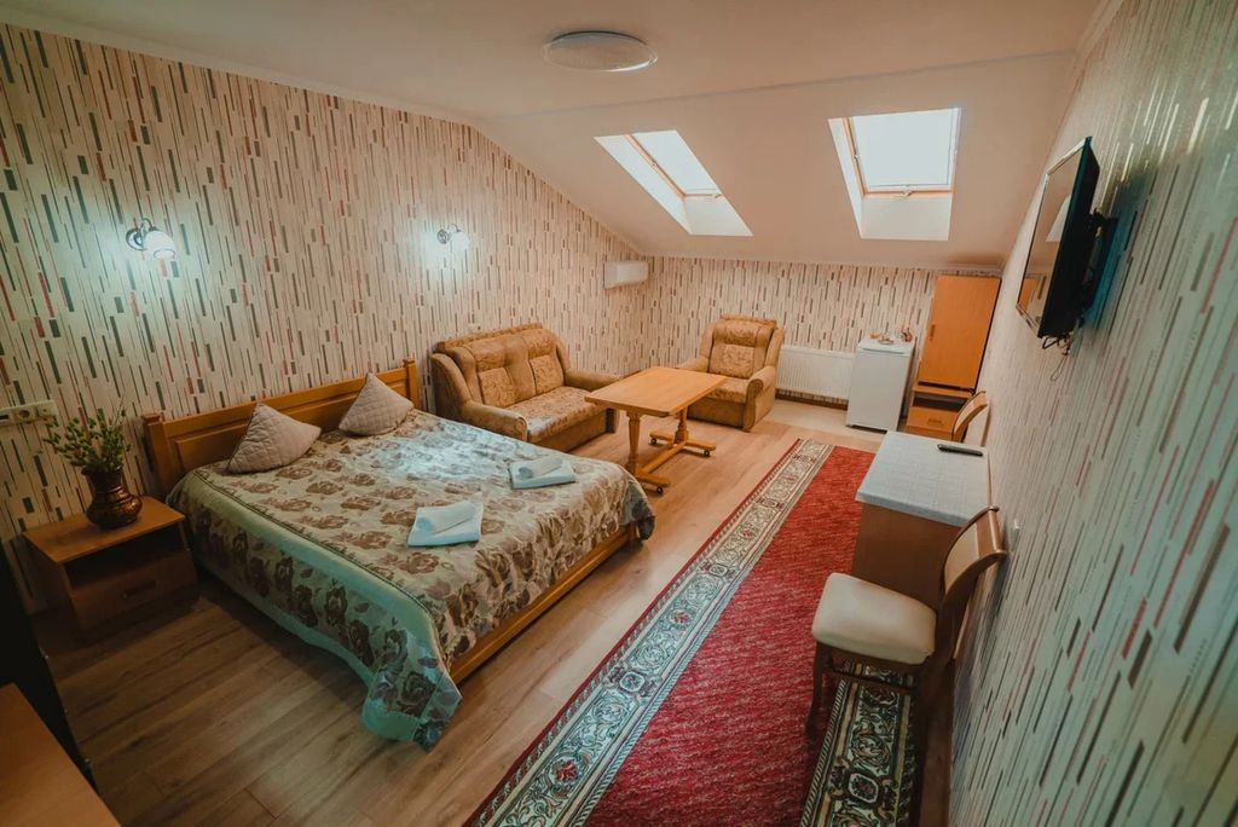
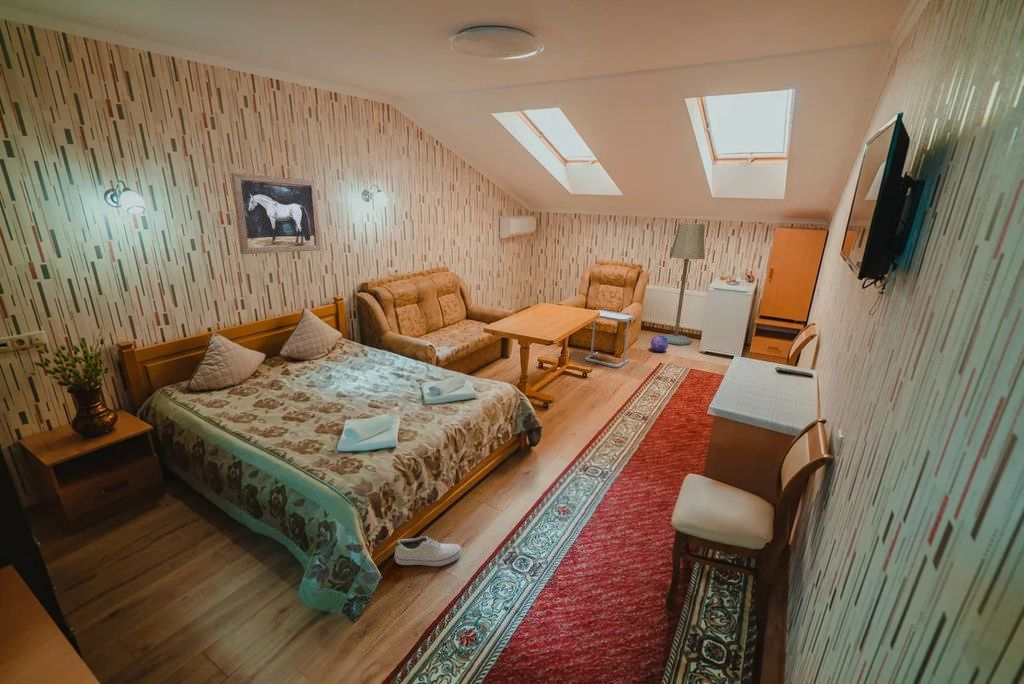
+ decorative ball [650,334,669,353]
+ side table [585,309,635,368]
+ shoe [393,535,463,568]
+ wall art [230,172,322,255]
+ floor lamp [660,222,706,346]
